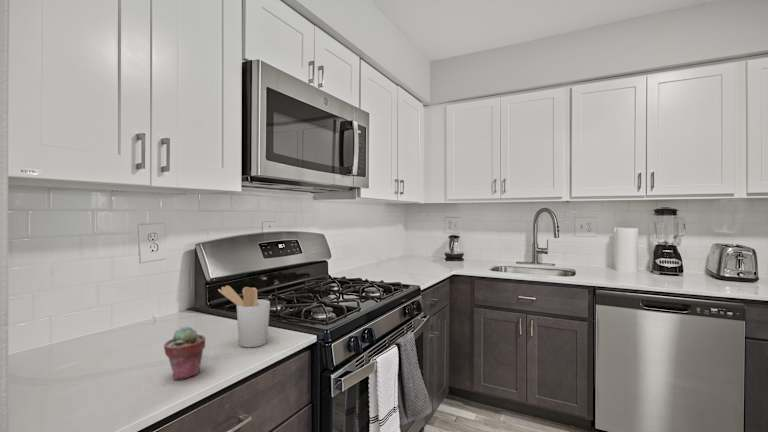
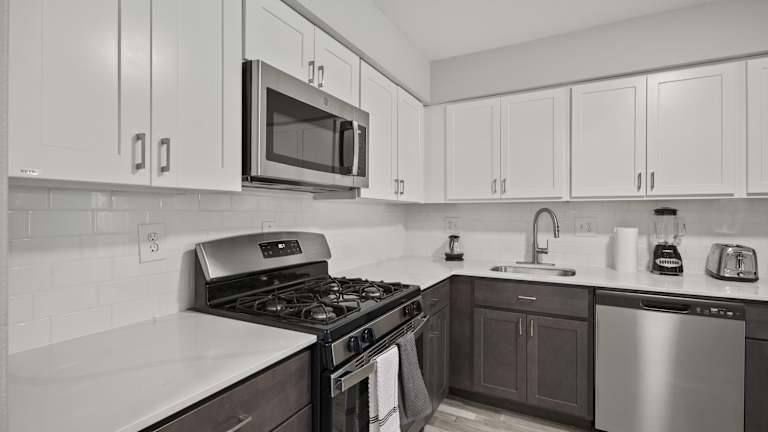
- utensil holder [217,285,271,348]
- potted succulent [163,325,206,381]
